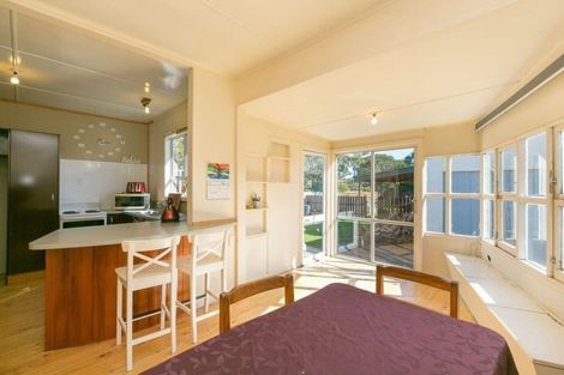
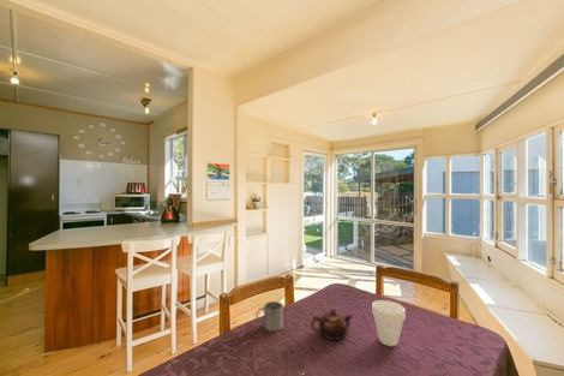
+ teapot [310,308,354,341]
+ cup [371,299,407,347]
+ mug [254,300,284,333]
